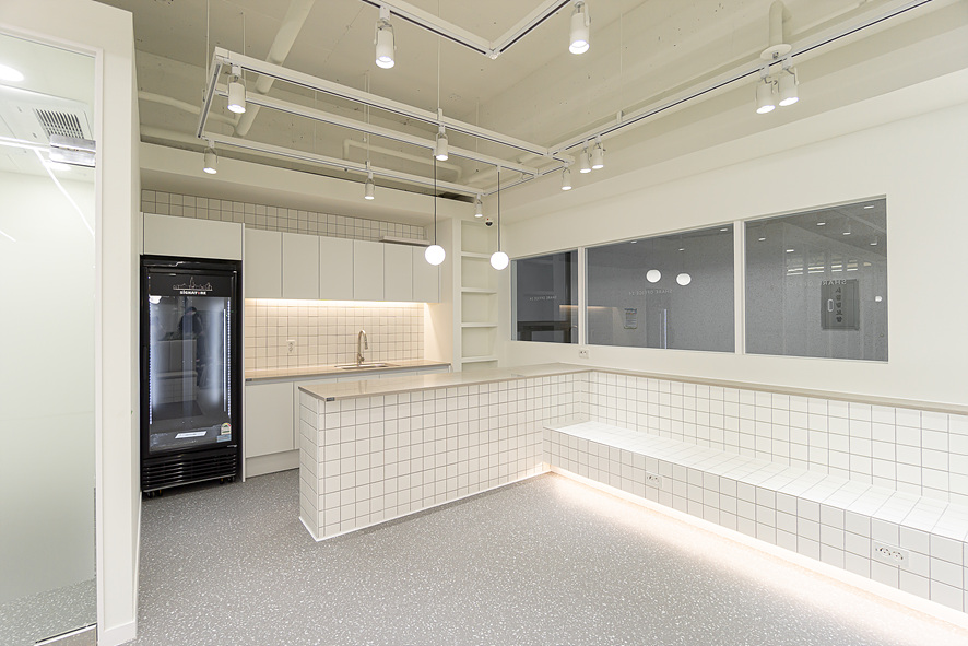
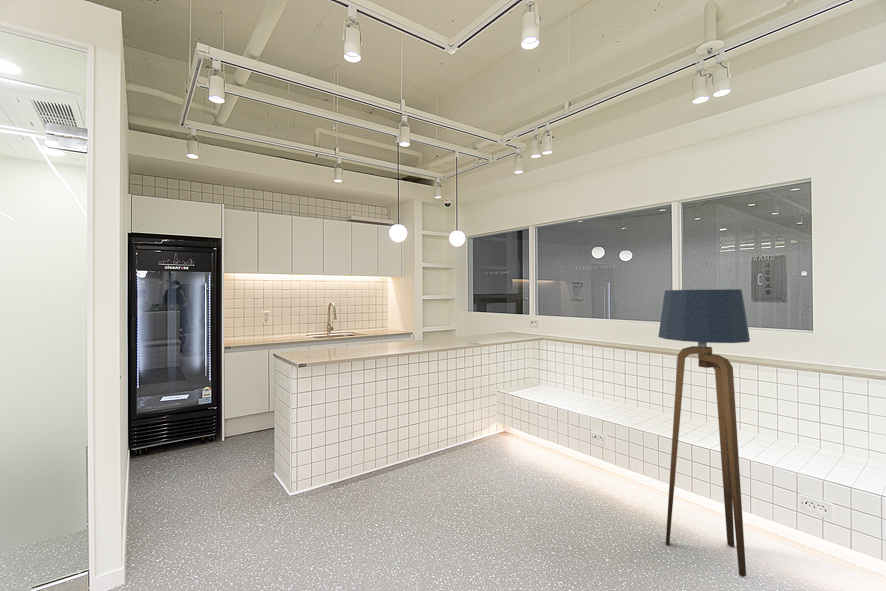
+ floor lamp [657,288,751,578]
